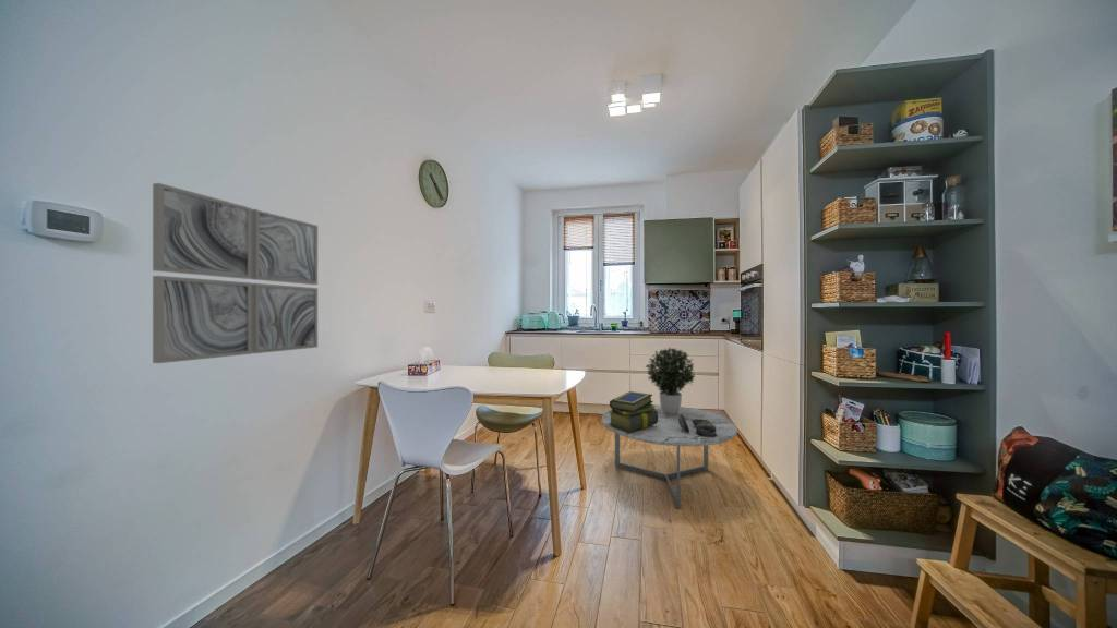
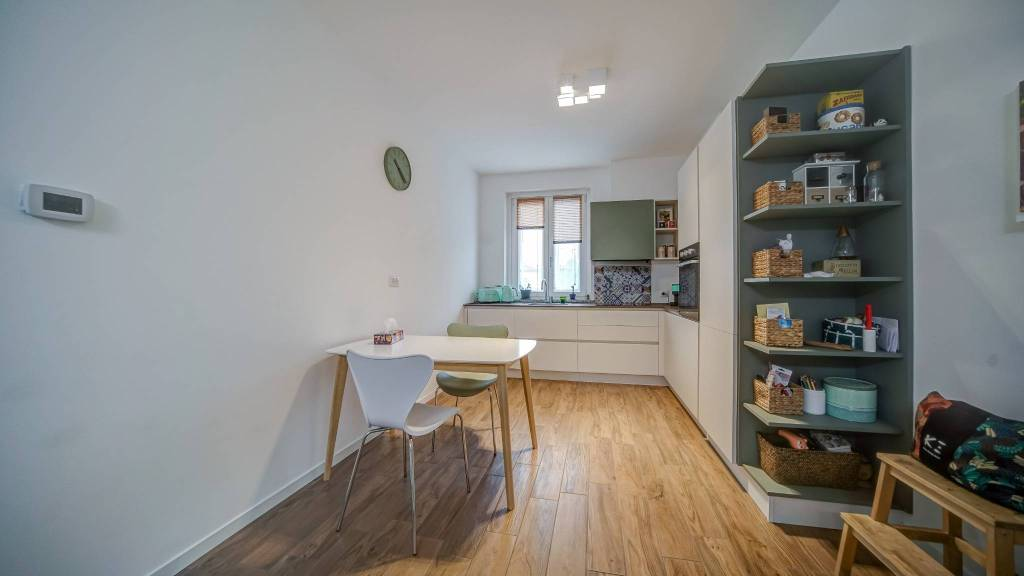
- coffee table [601,403,738,510]
- wall art [152,182,319,364]
- potted plant [645,347,696,415]
- decorative bowl [678,413,717,437]
- stack of books [608,390,658,433]
